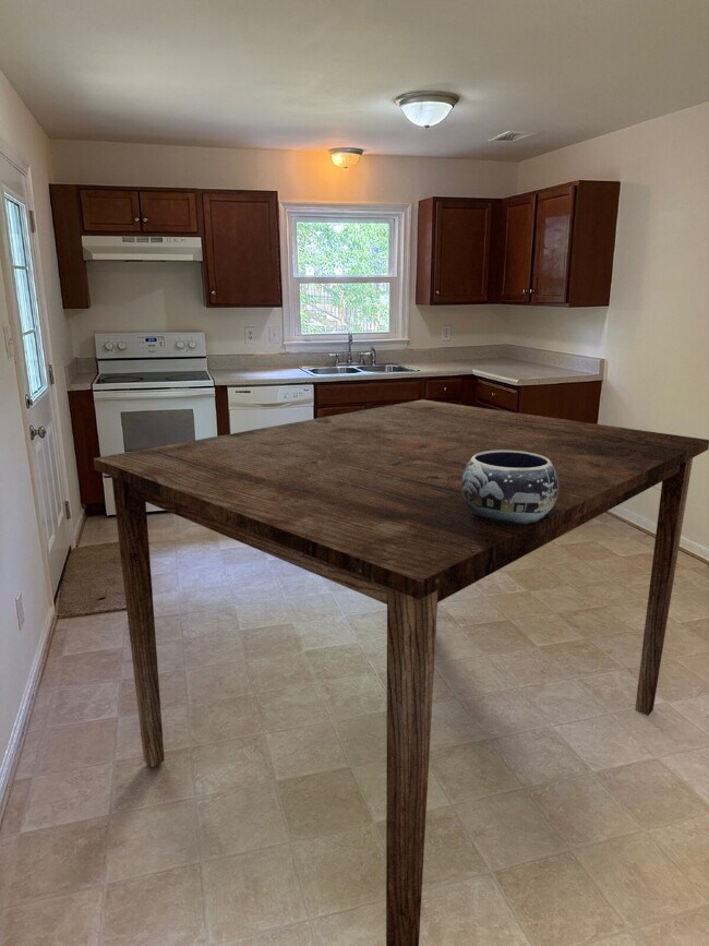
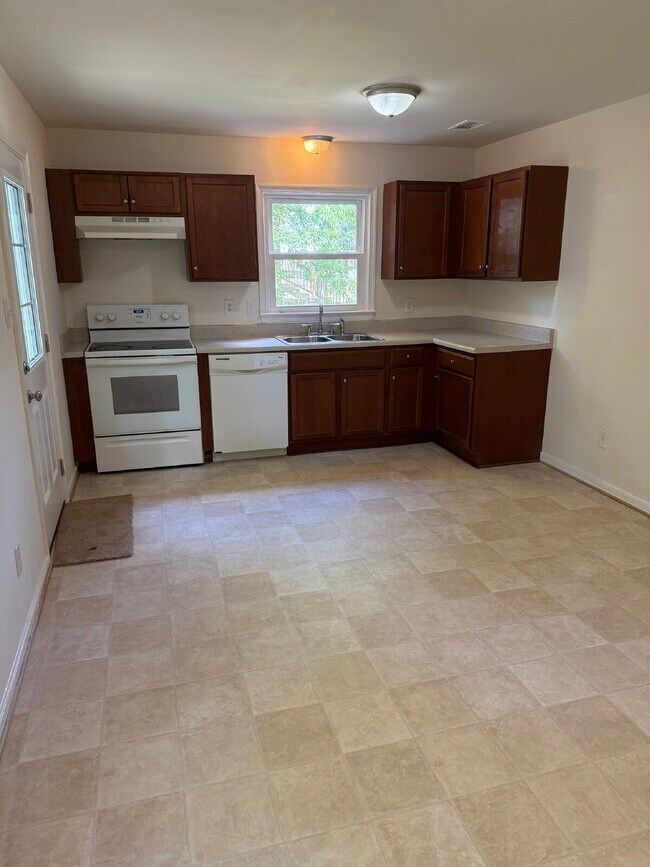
- decorative bowl [461,451,558,525]
- dining table [93,398,709,946]
